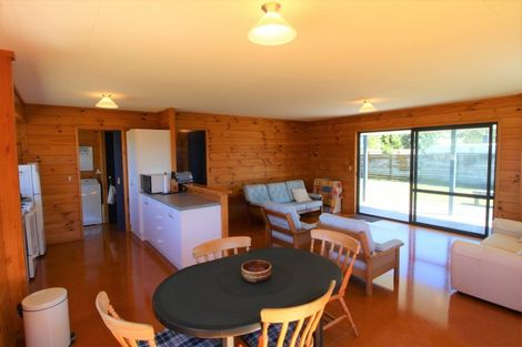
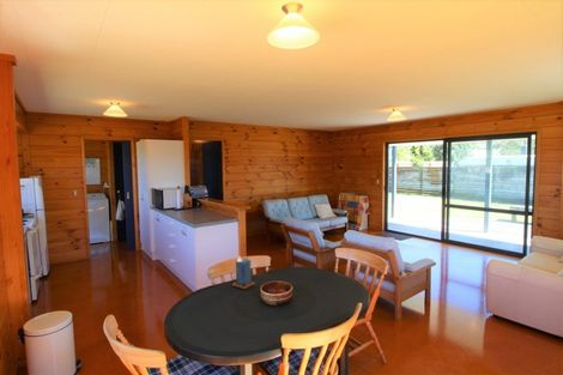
+ candle [231,255,256,290]
